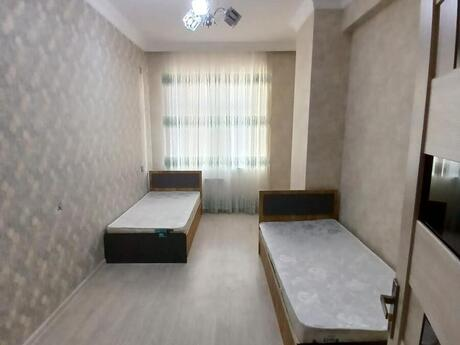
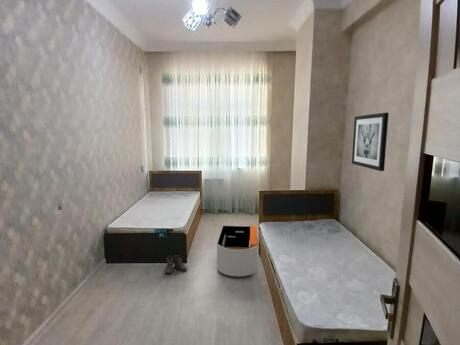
+ storage bin [216,225,259,277]
+ wall art [351,112,390,172]
+ boots [164,254,188,275]
